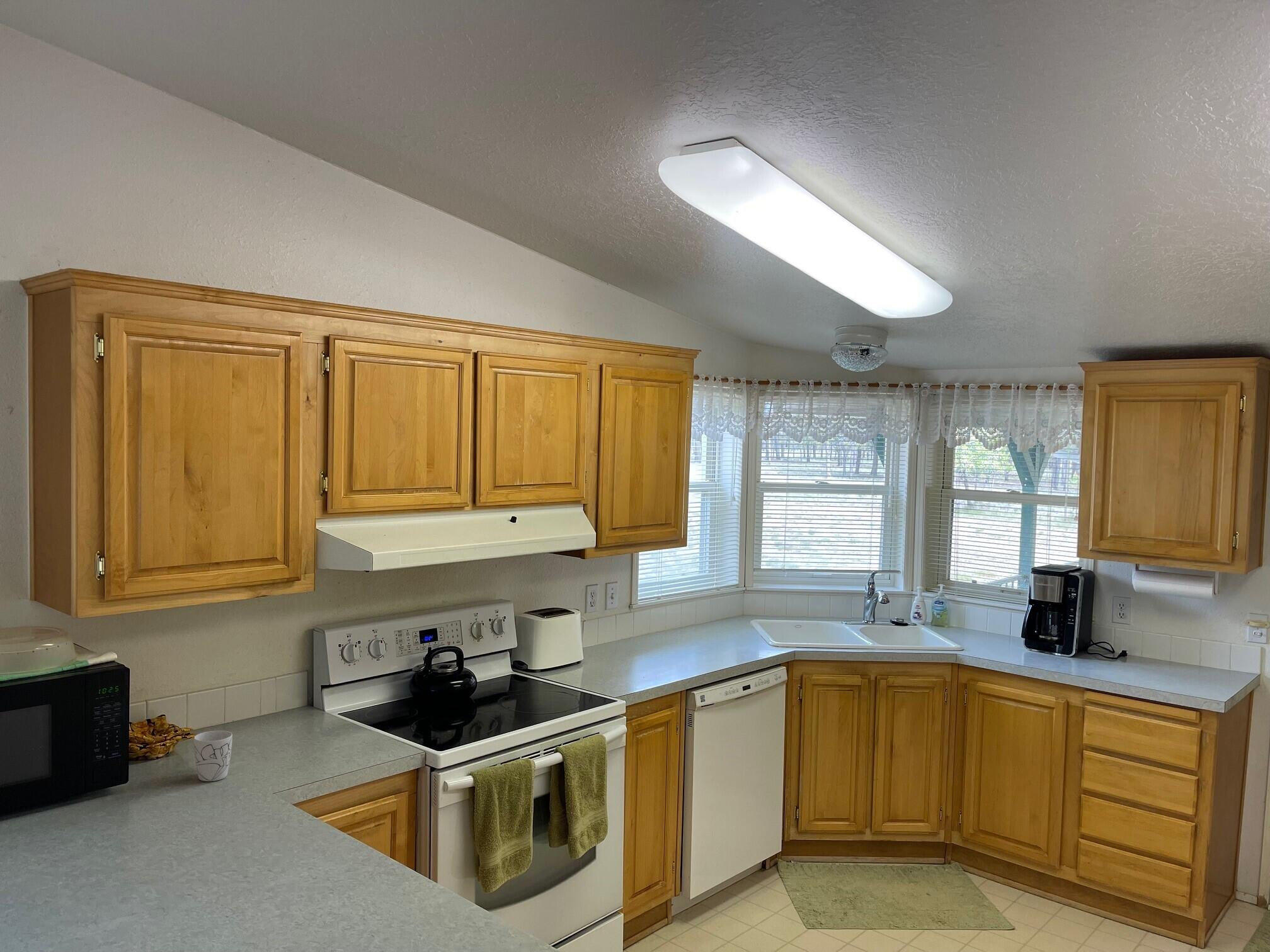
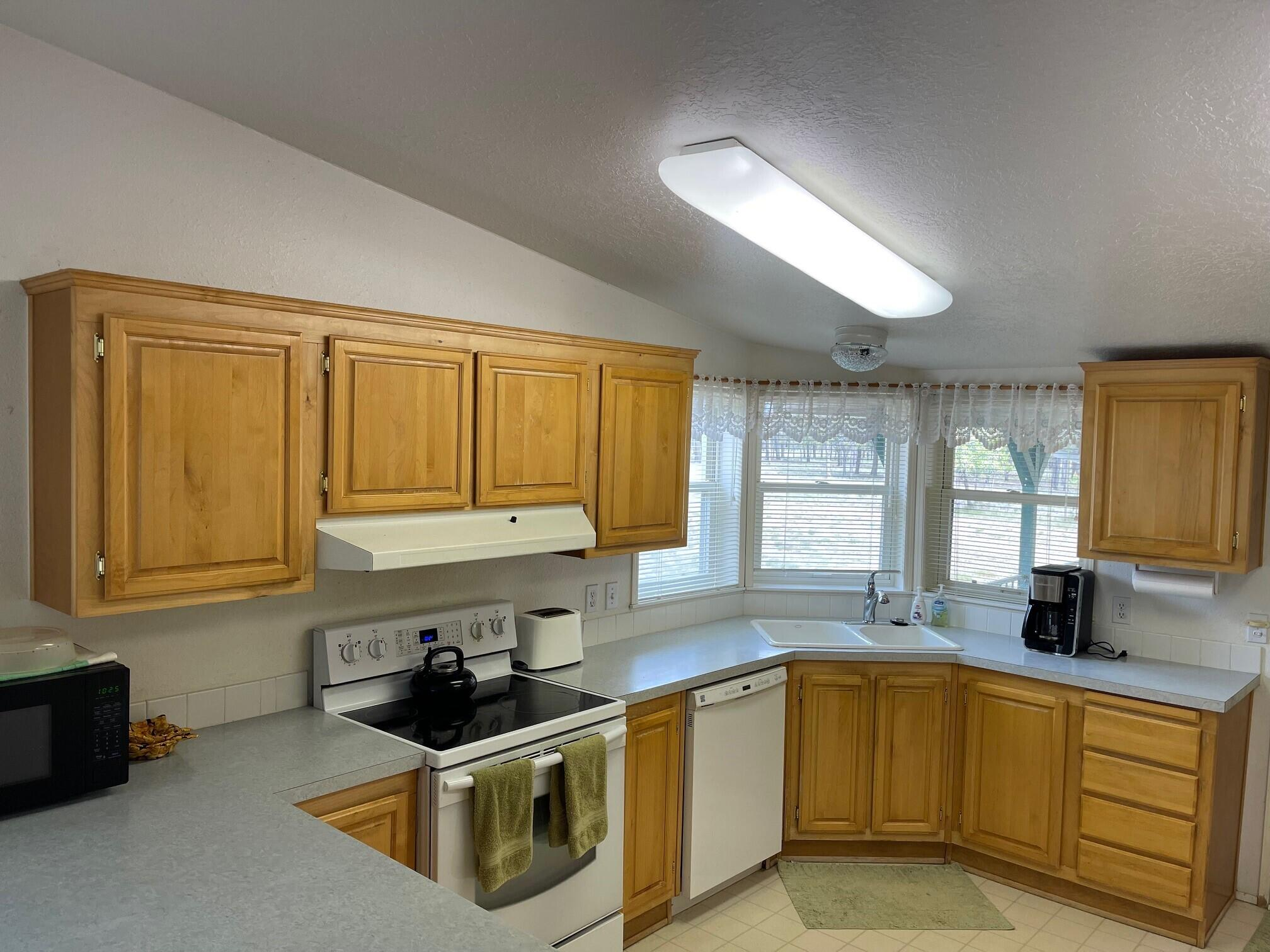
- mug [193,730,233,782]
